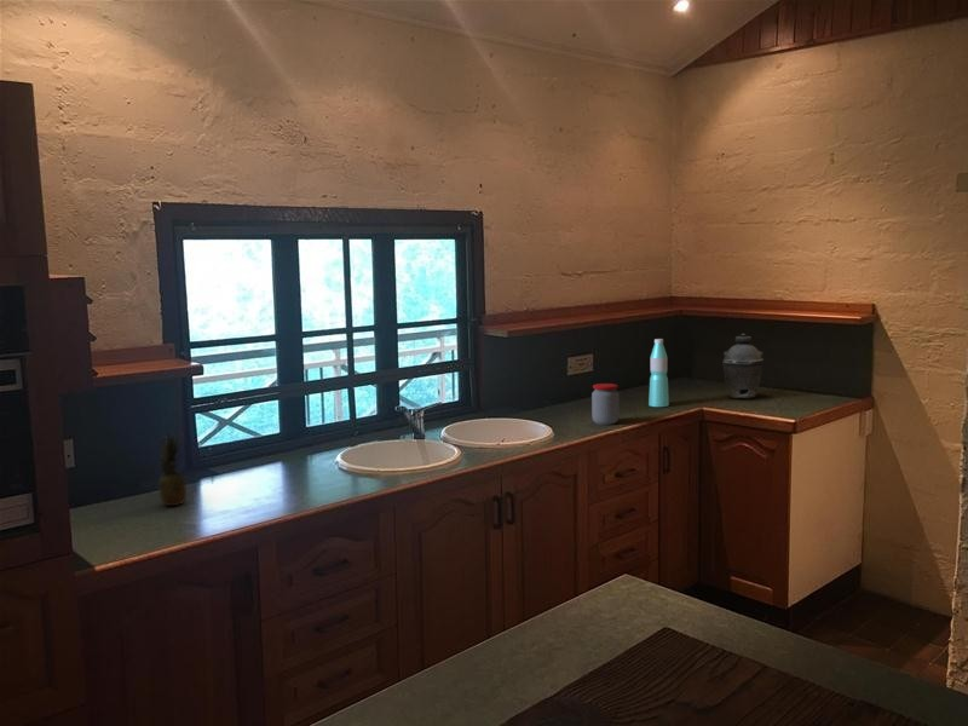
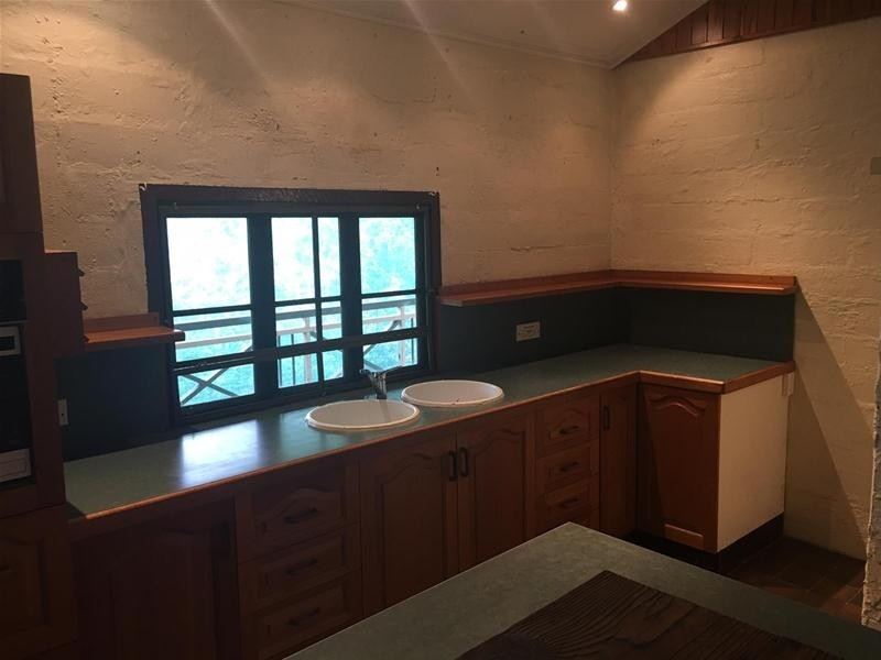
- water bottle [647,338,670,408]
- fruit [152,431,188,507]
- jar [590,382,621,426]
- kettle [721,333,765,401]
